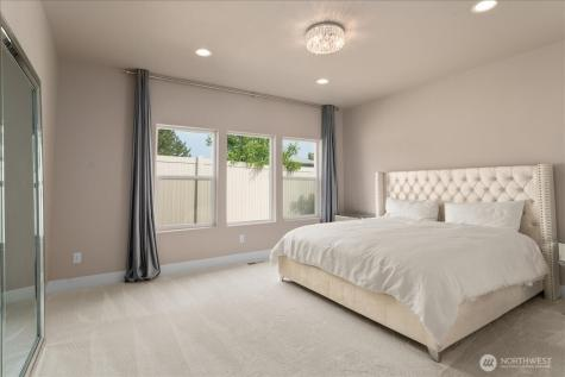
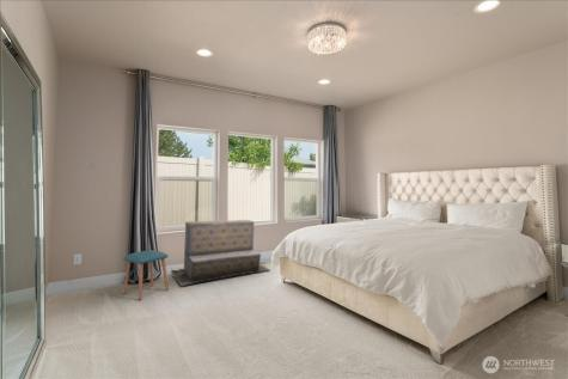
+ bench [170,219,270,287]
+ stool [122,249,170,301]
